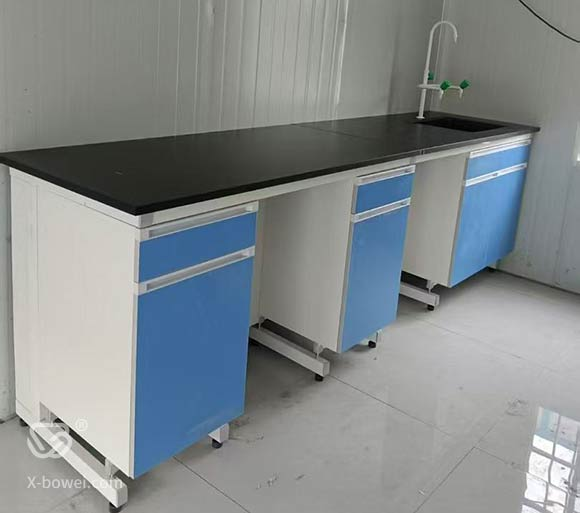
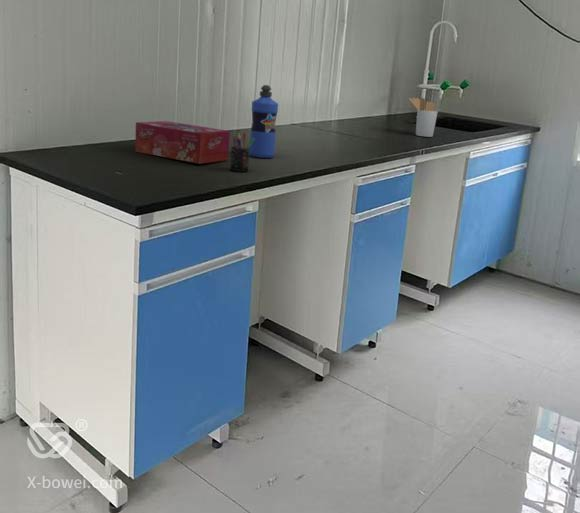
+ pen holder [229,131,255,173]
+ utensil holder [408,97,439,138]
+ water bottle [248,84,279,159]
+ tissue box [134,120,231,165]
